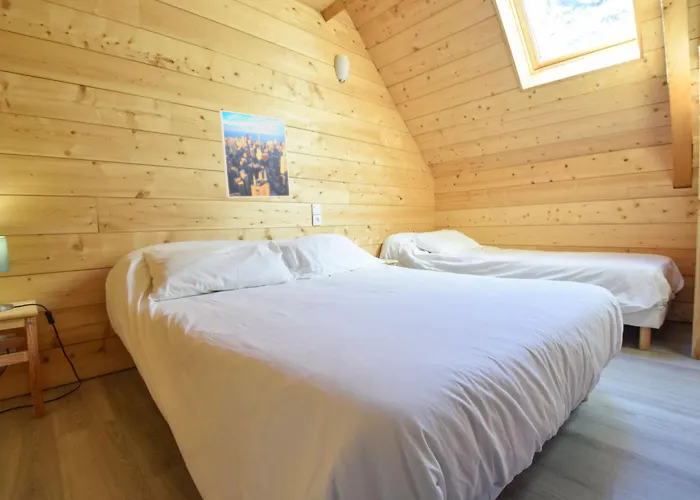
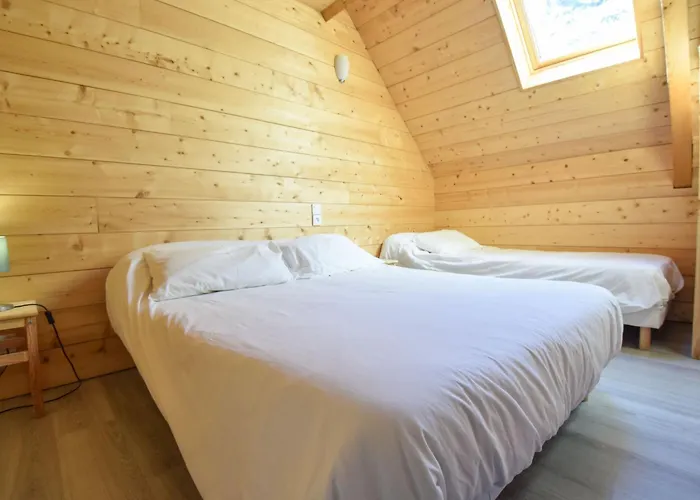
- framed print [218,109,291,199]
